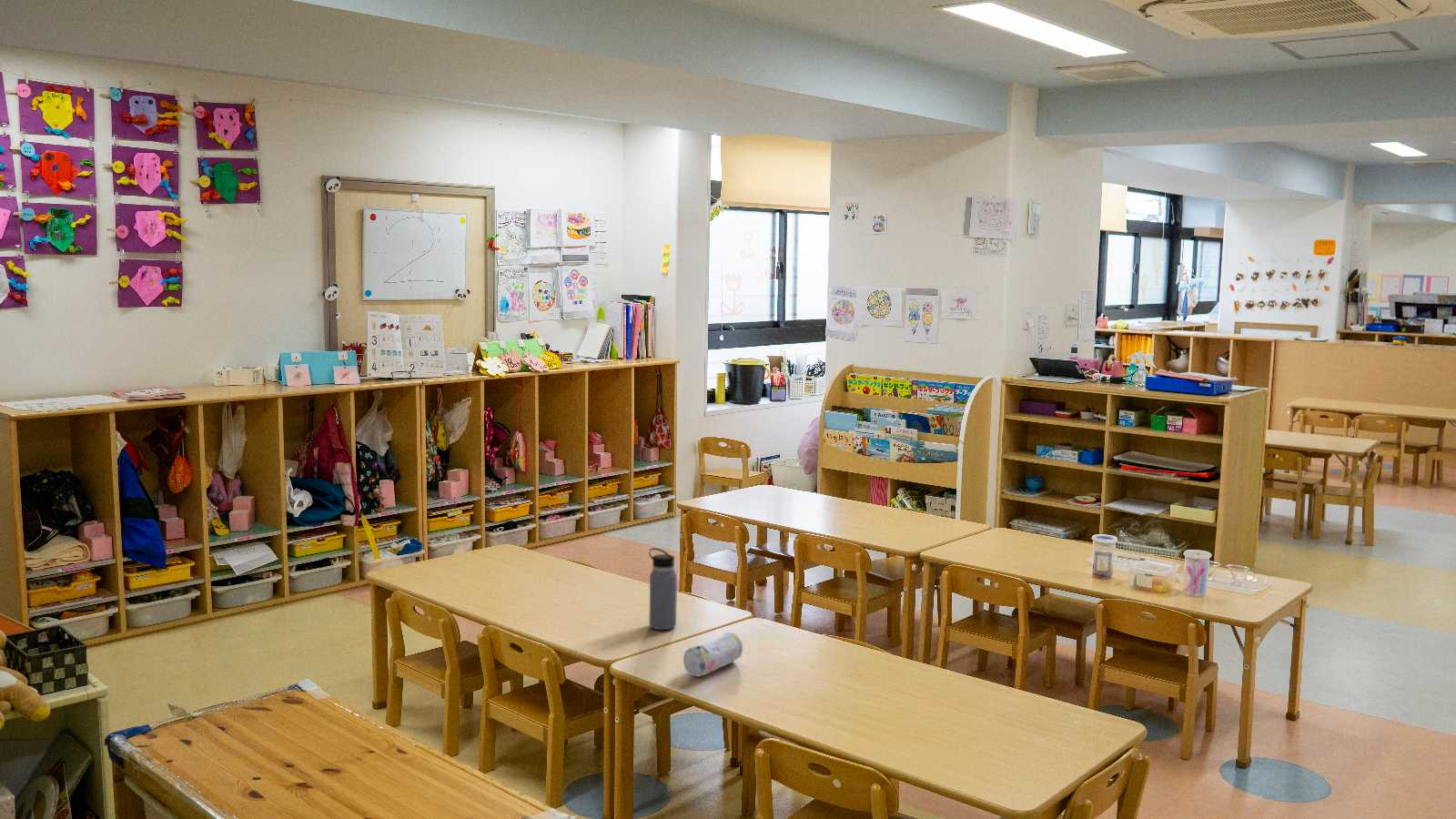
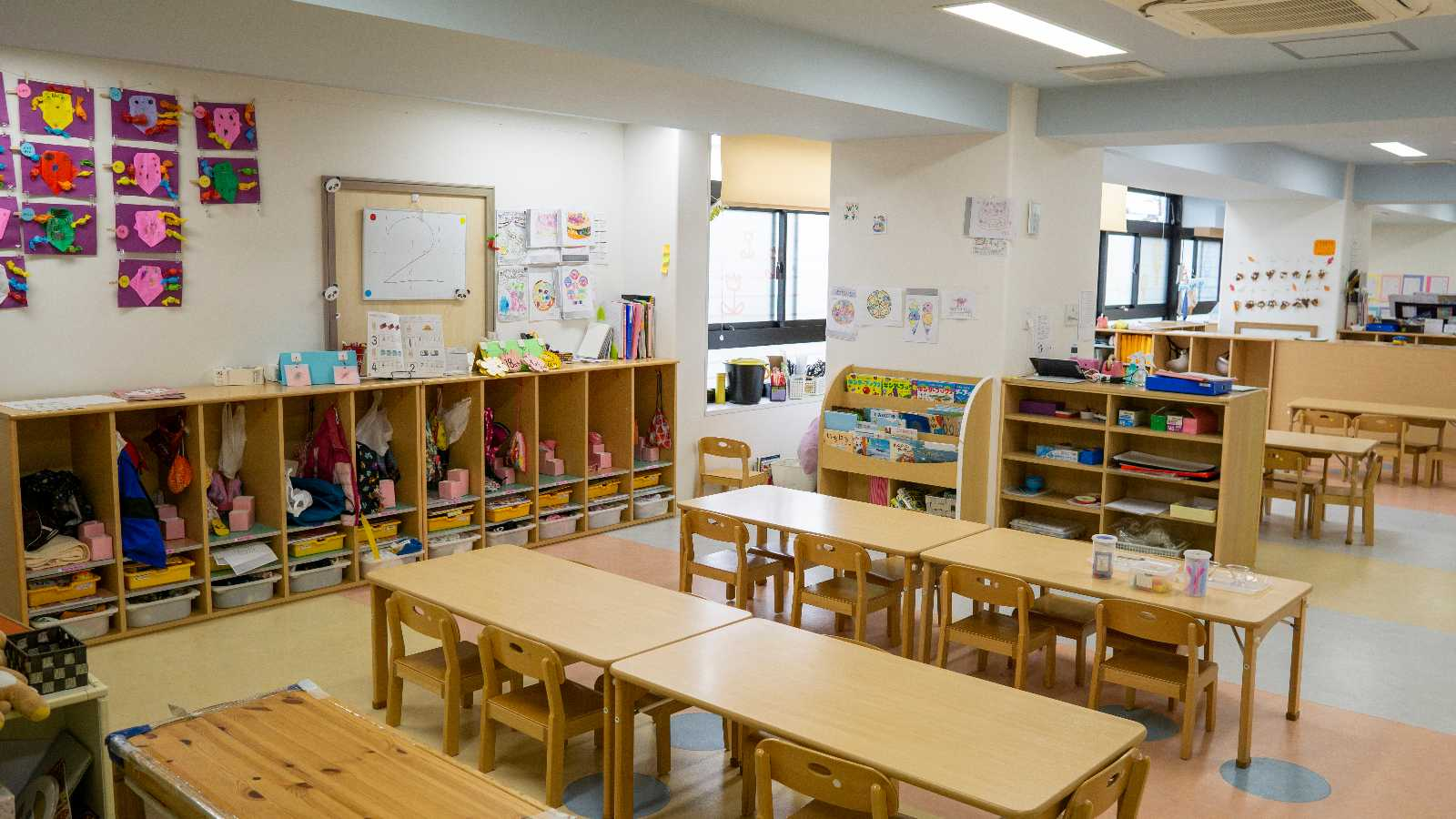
- pencil case [682,632,743,677]
- water bottle [648,547,678,631]
